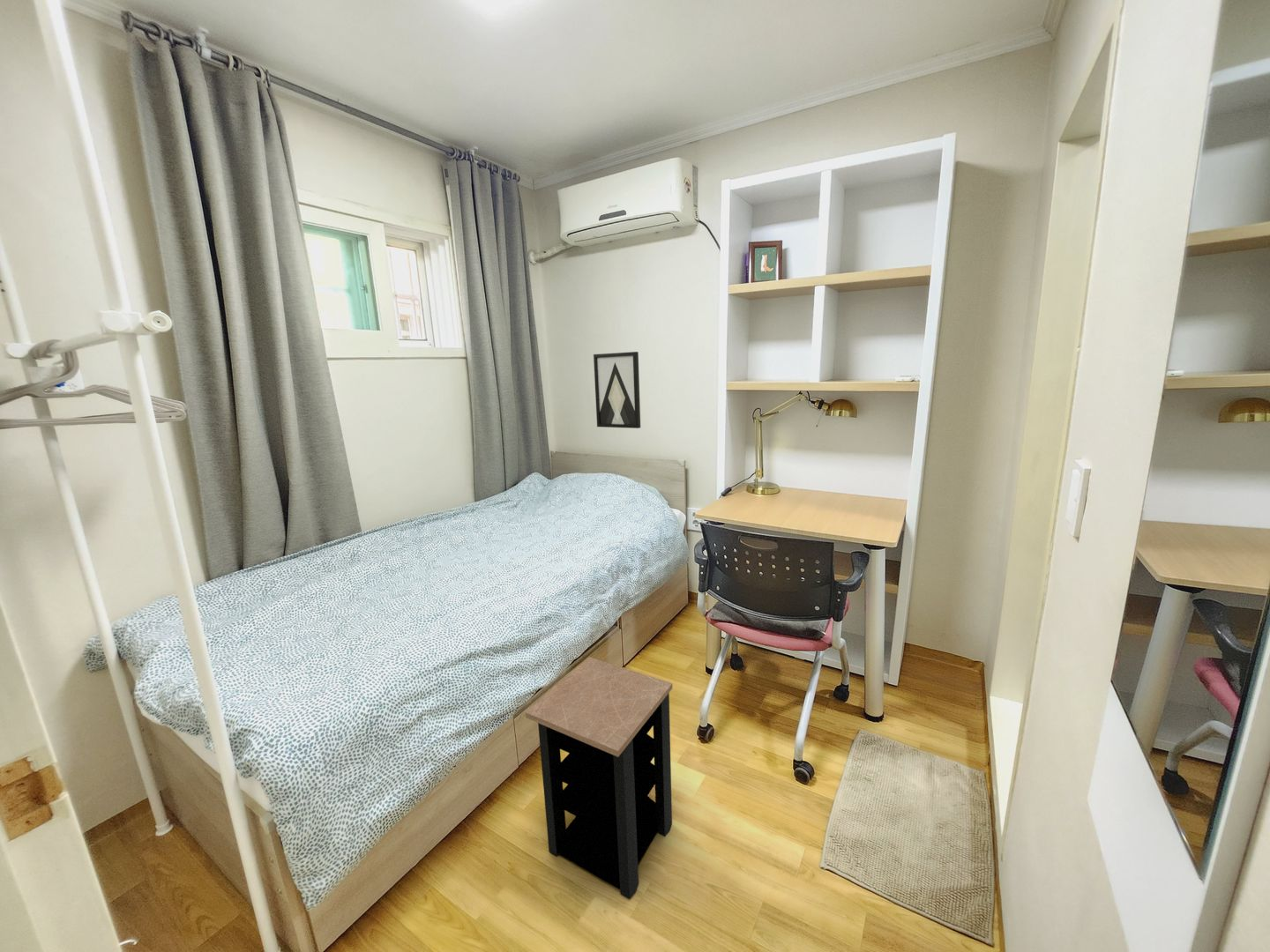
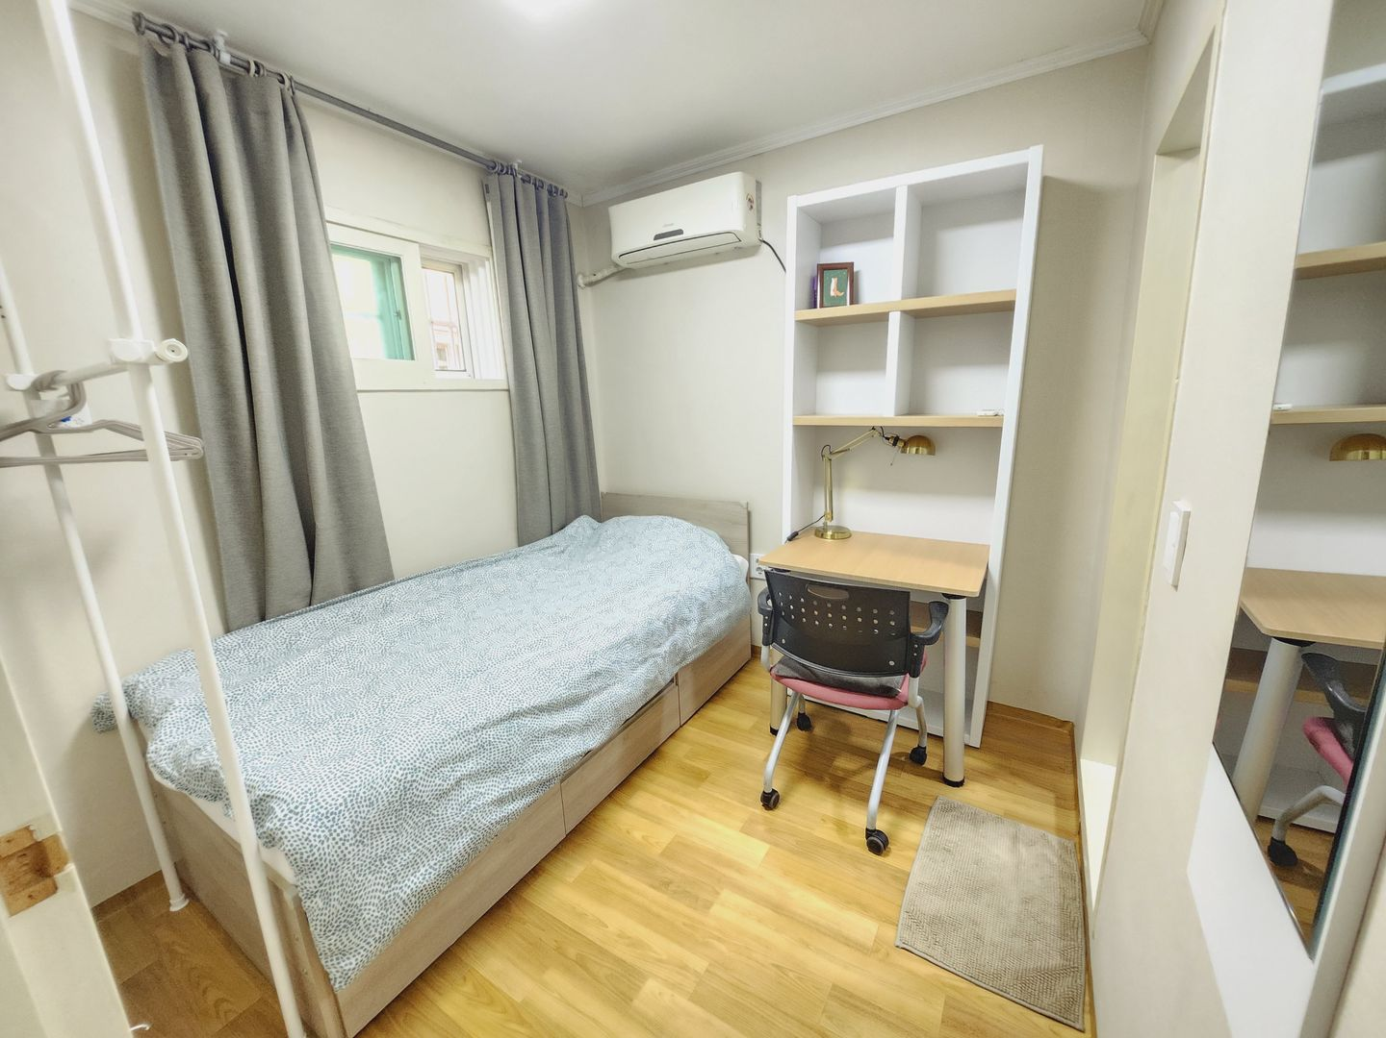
- side table [525,656,673,900]
- wall art [593,351,641,429]
